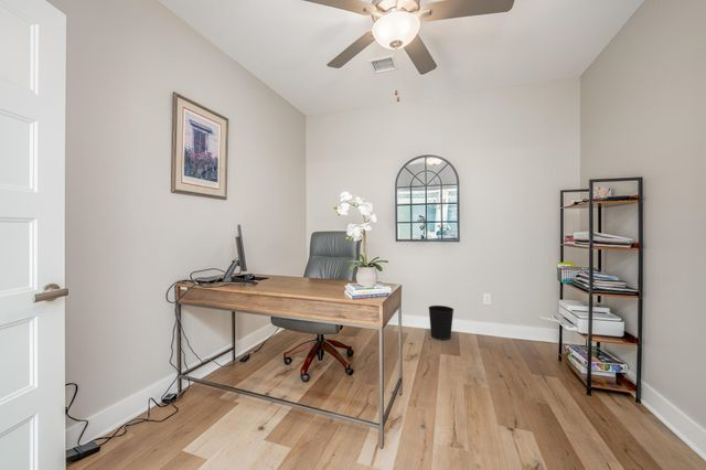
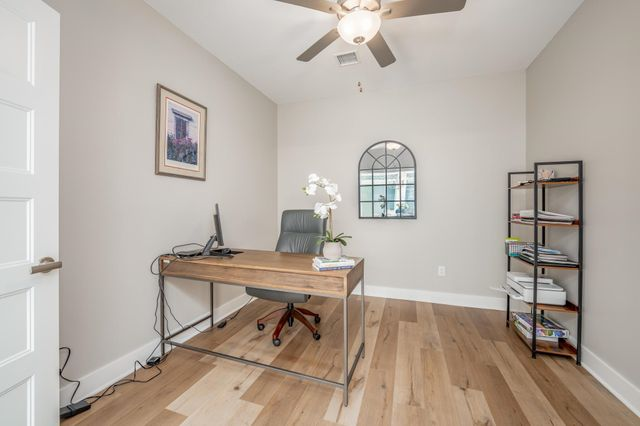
- wastebasket [428,305,454,341]
